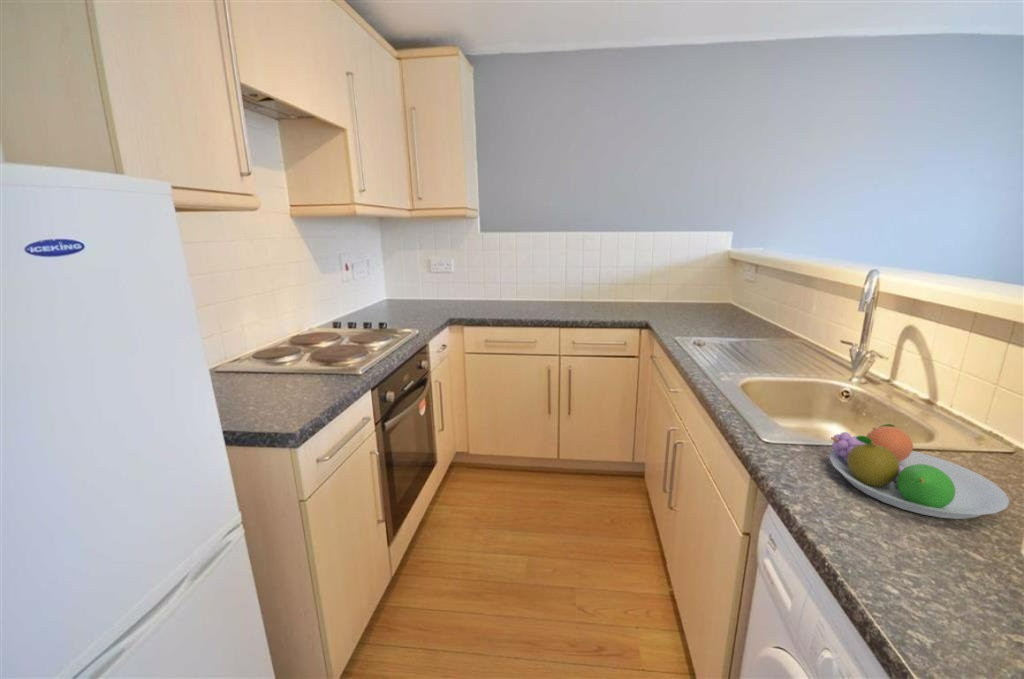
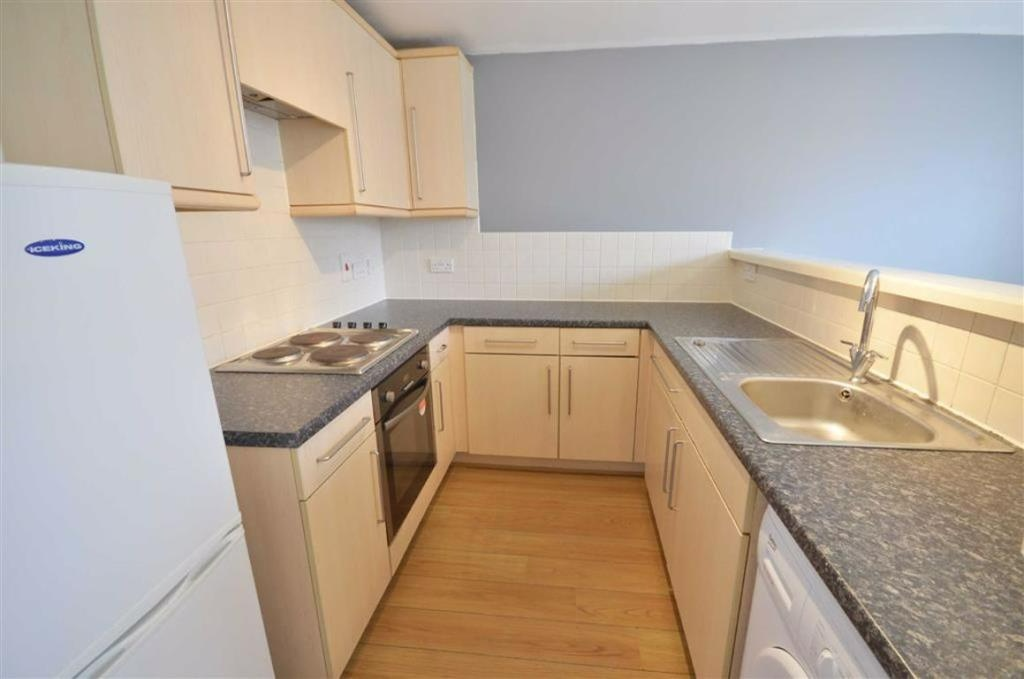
- fruit bowl [829,423,1010,520]
